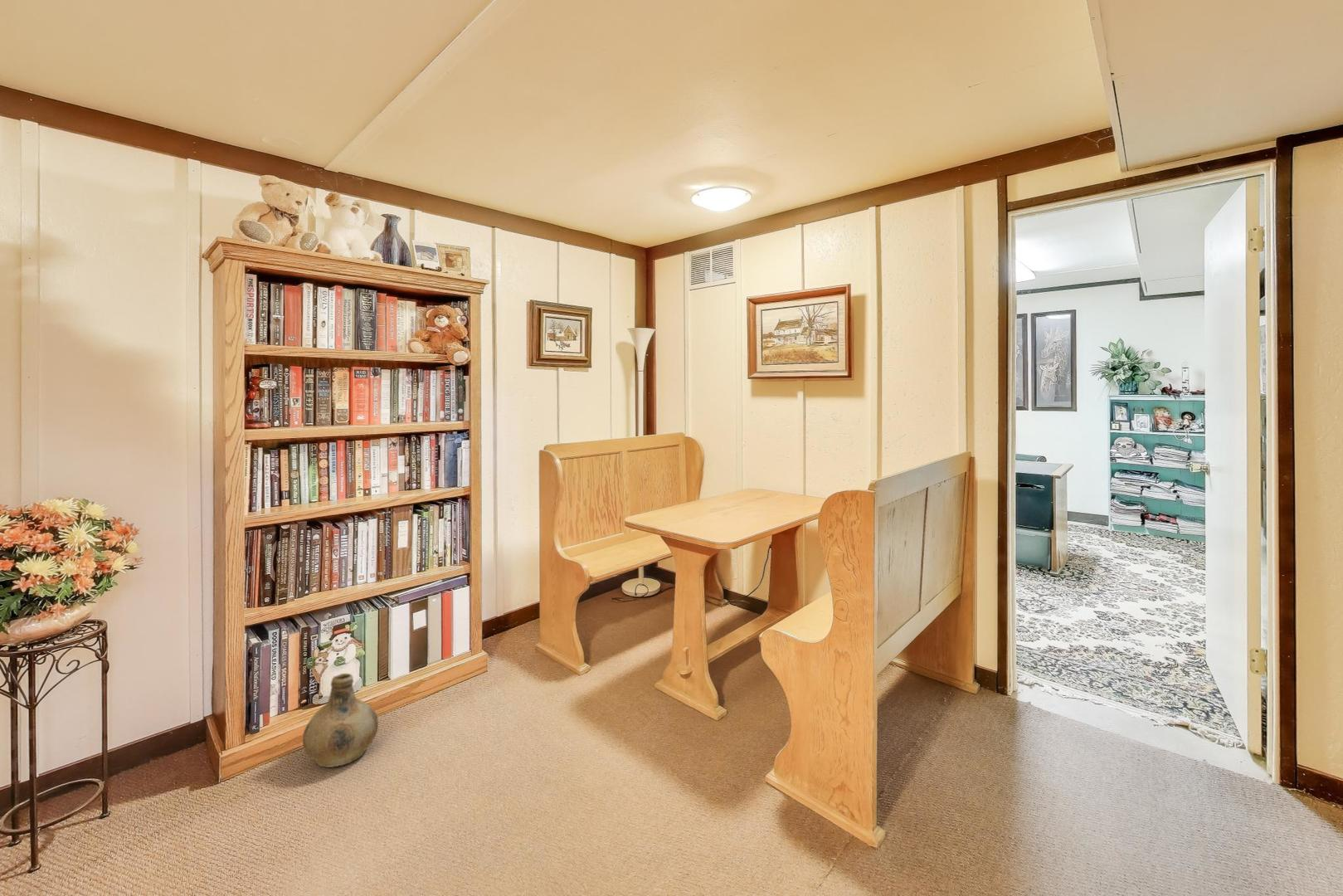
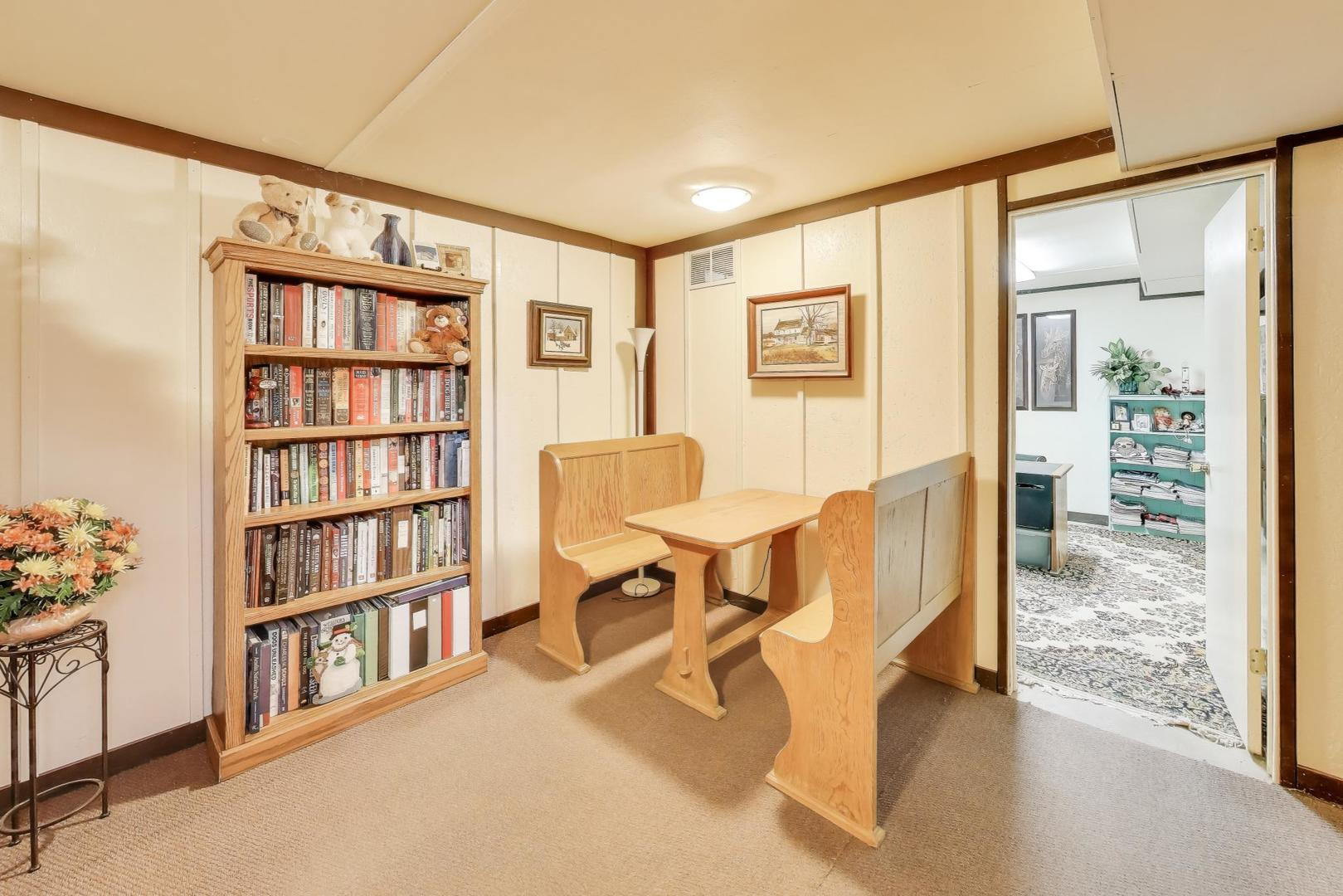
- ceramic jug [302,673,379,768]
